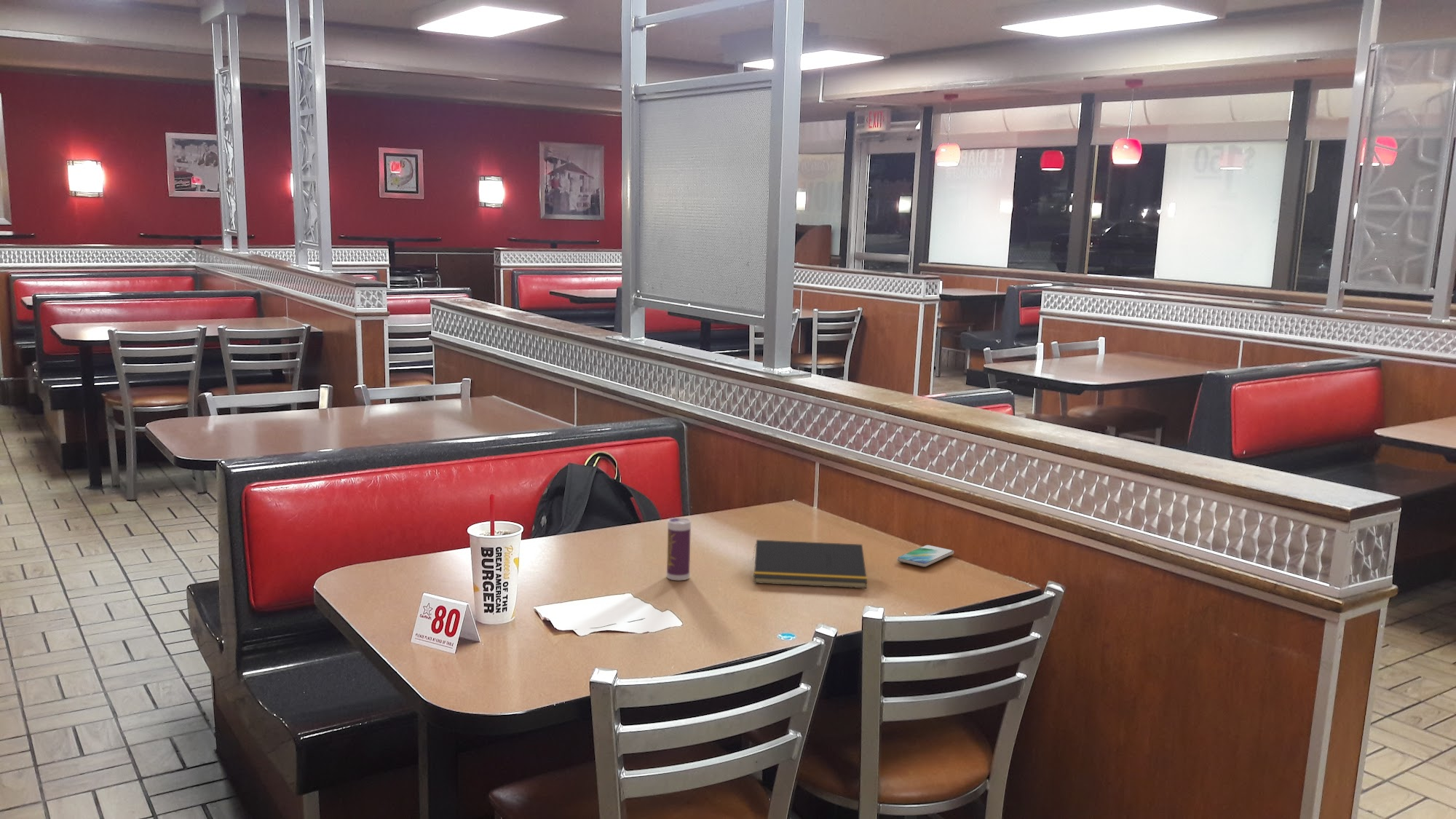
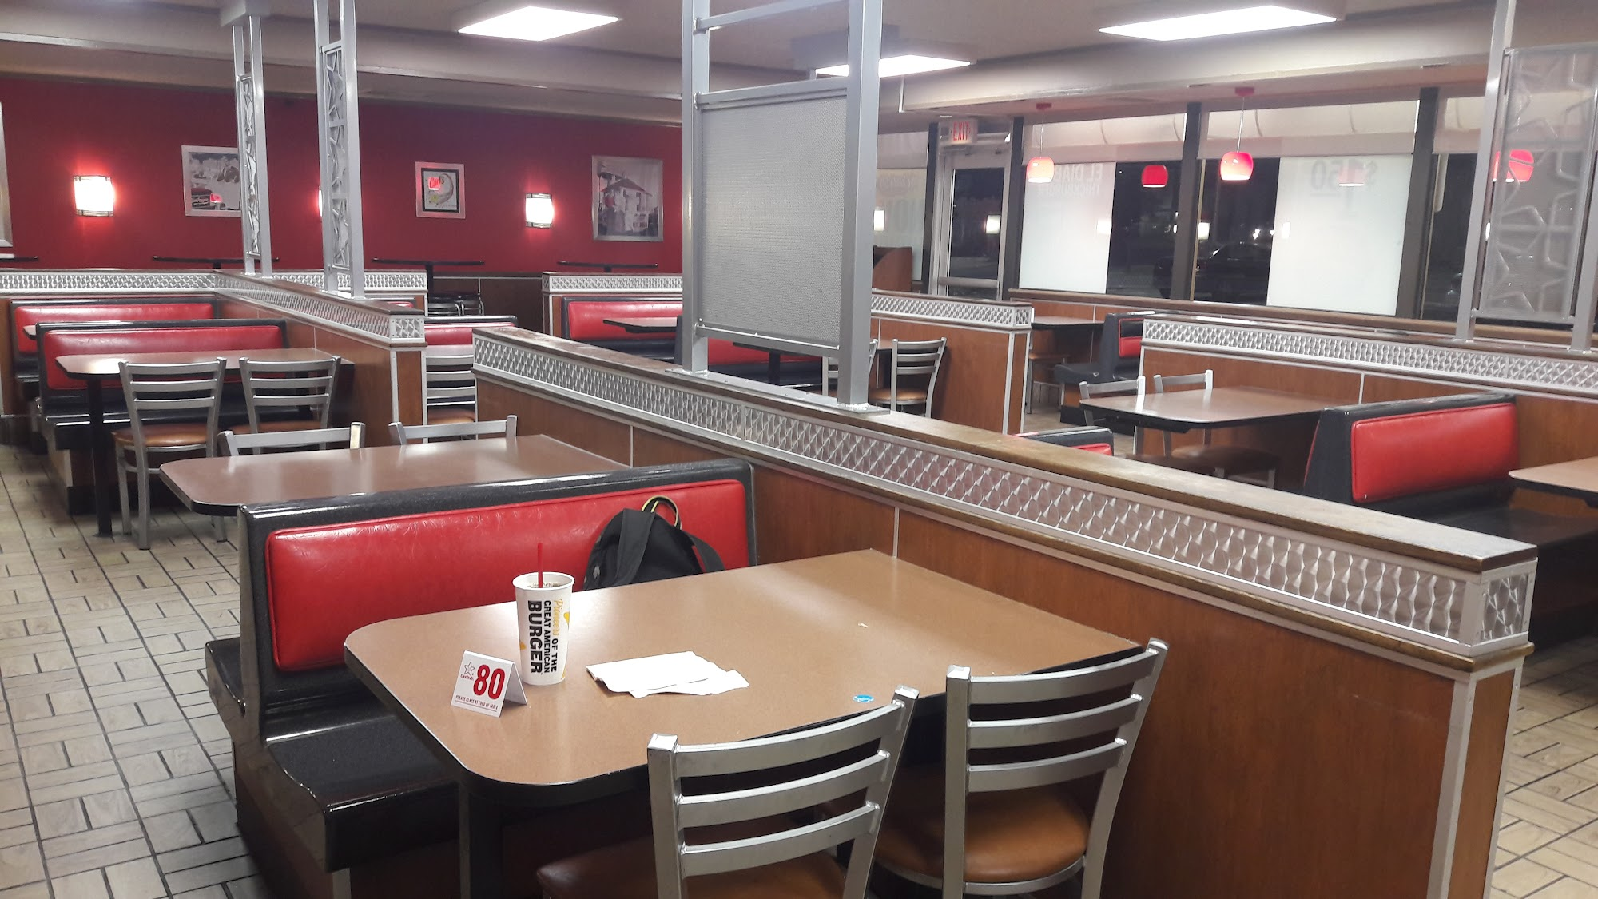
- notepad [752,539,868,589]
- smartphone [896,545,954,568]
- beverage can [666,517,692,581]
